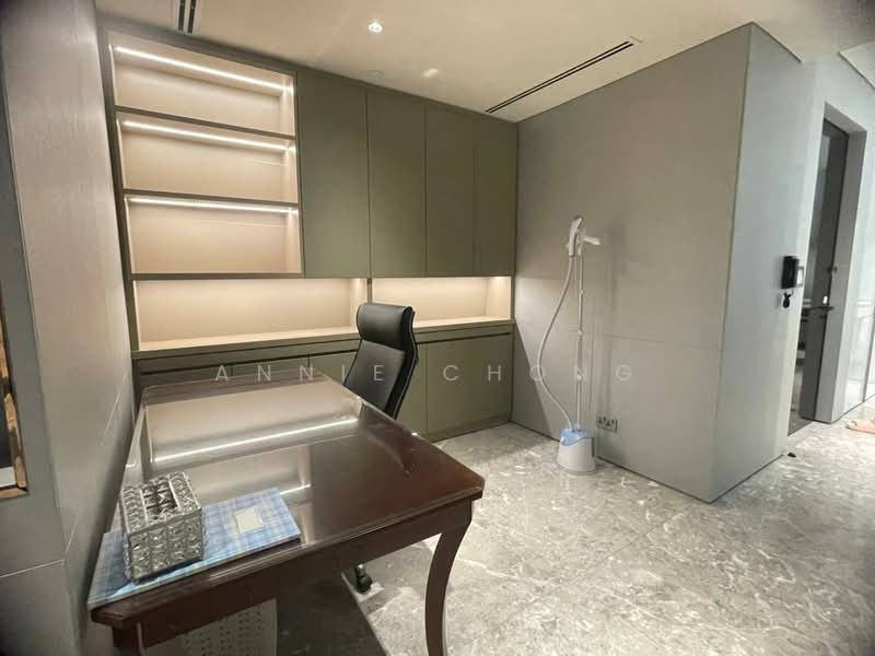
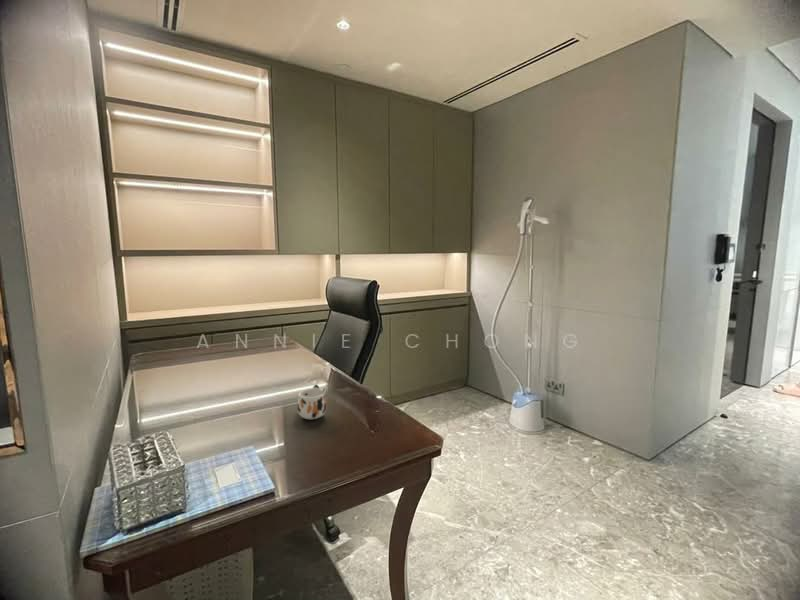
+ mug [296,383,328,420]
